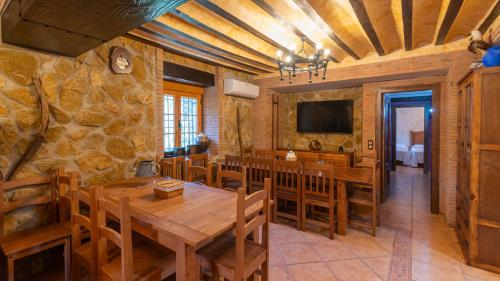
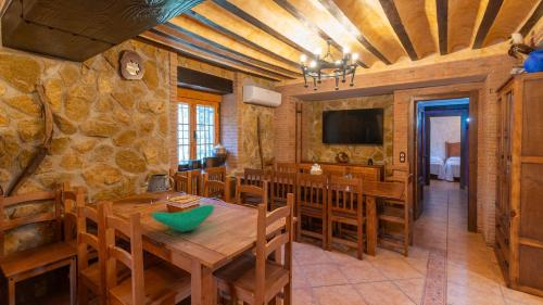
+ table top decor [151,204,216,233]
